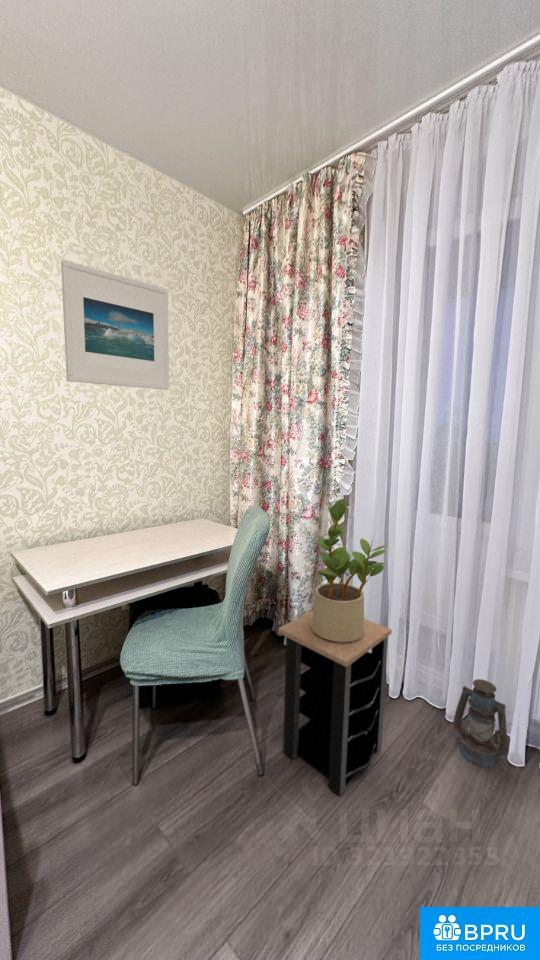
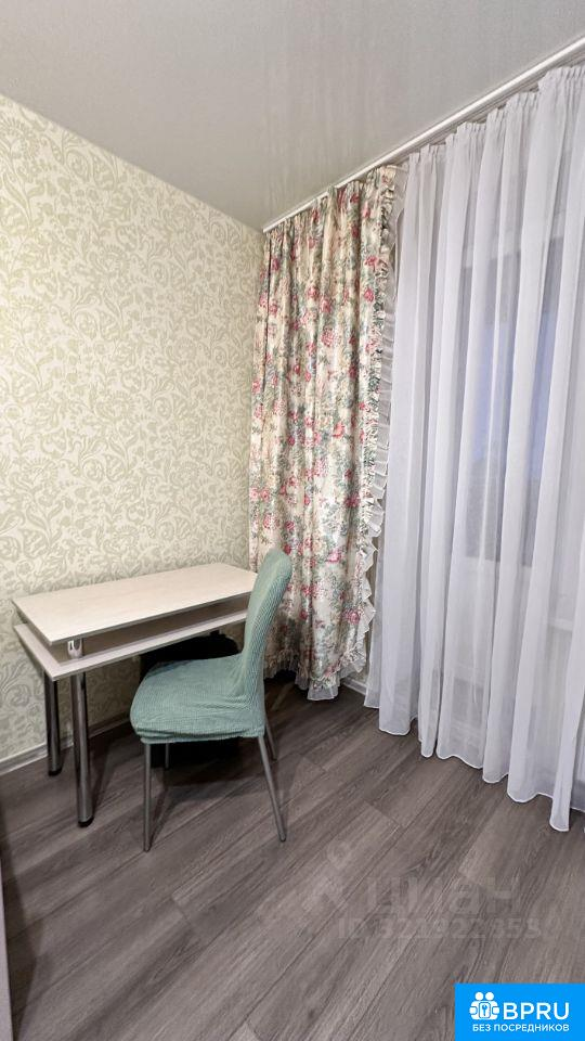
- lantern [452,678,509,769]
- potted plant [311,498,387,642]
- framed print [60,259,170,391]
- side table [277,610,393,796]
